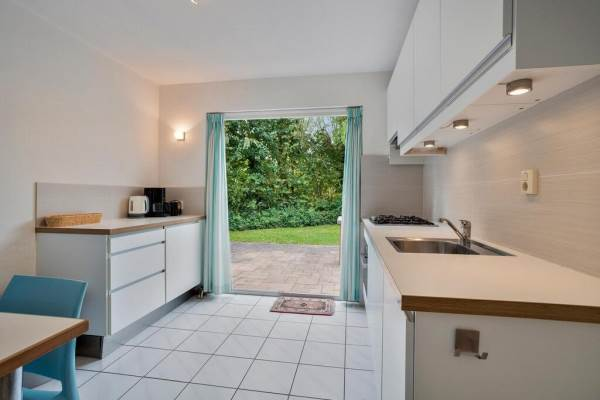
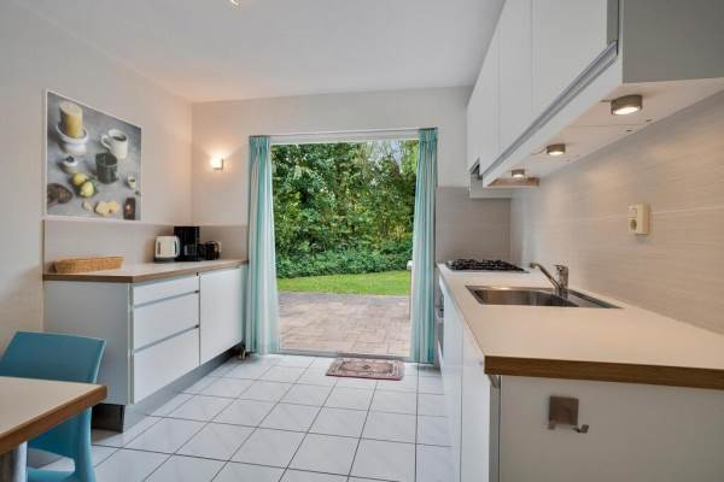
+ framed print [40,88,144,223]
